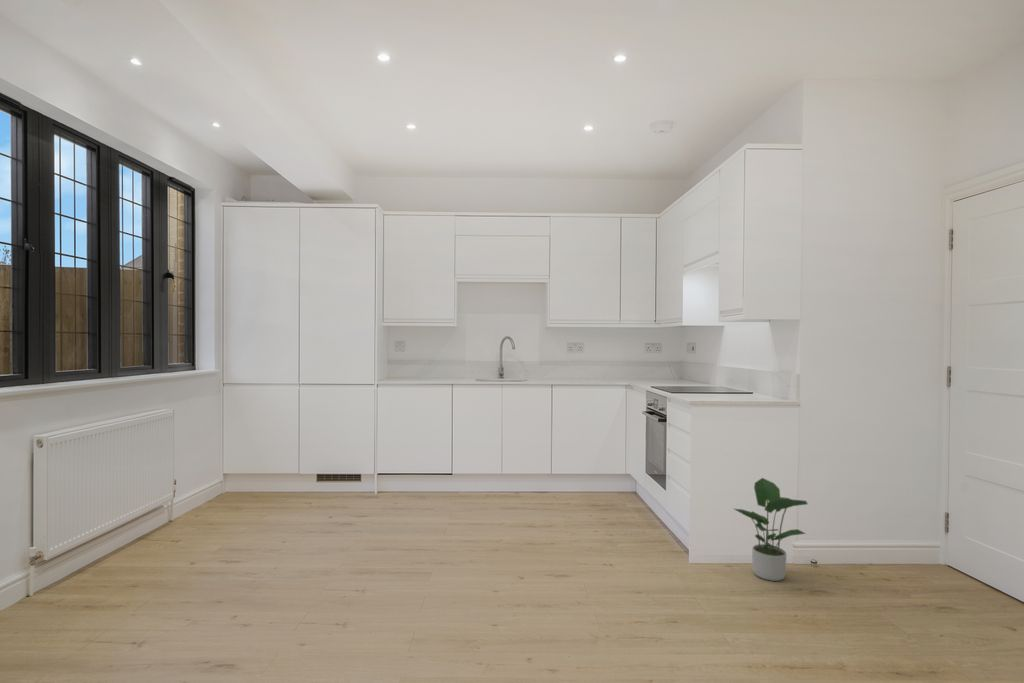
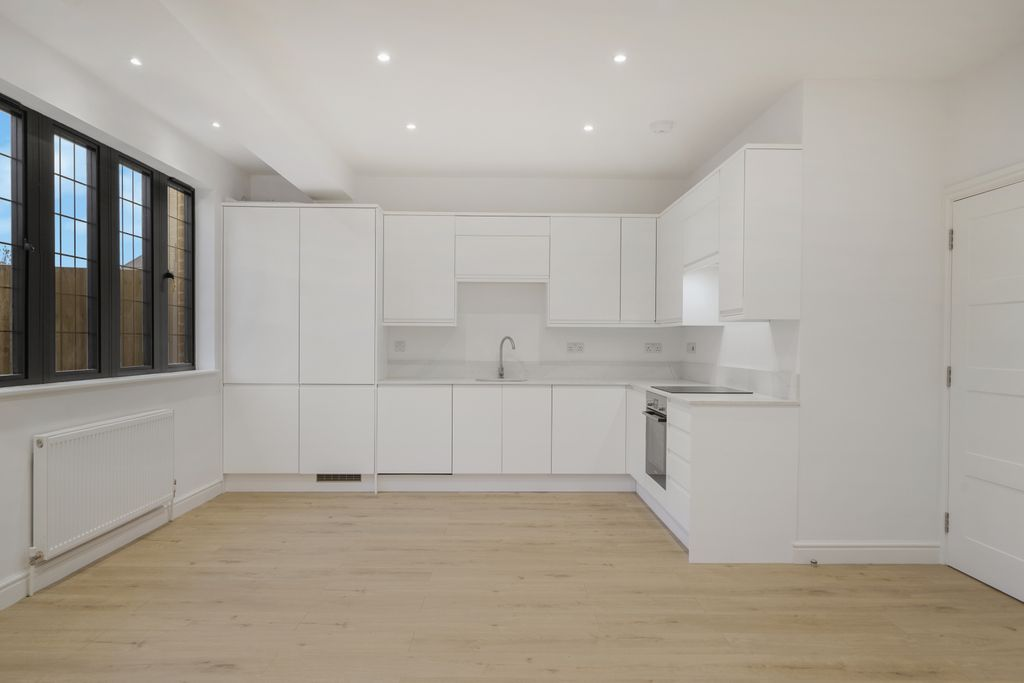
- potted plant [733,477,809,582]
